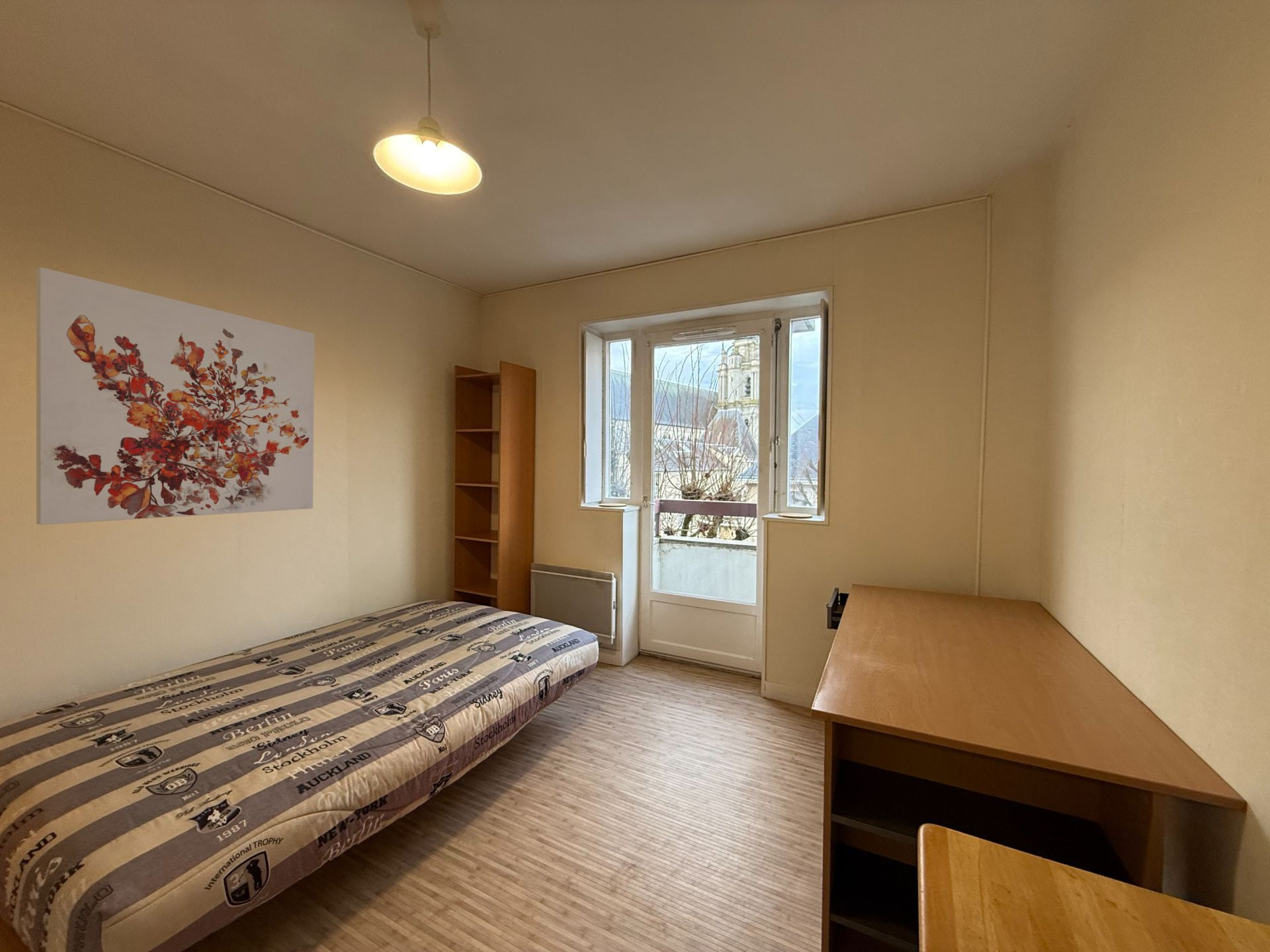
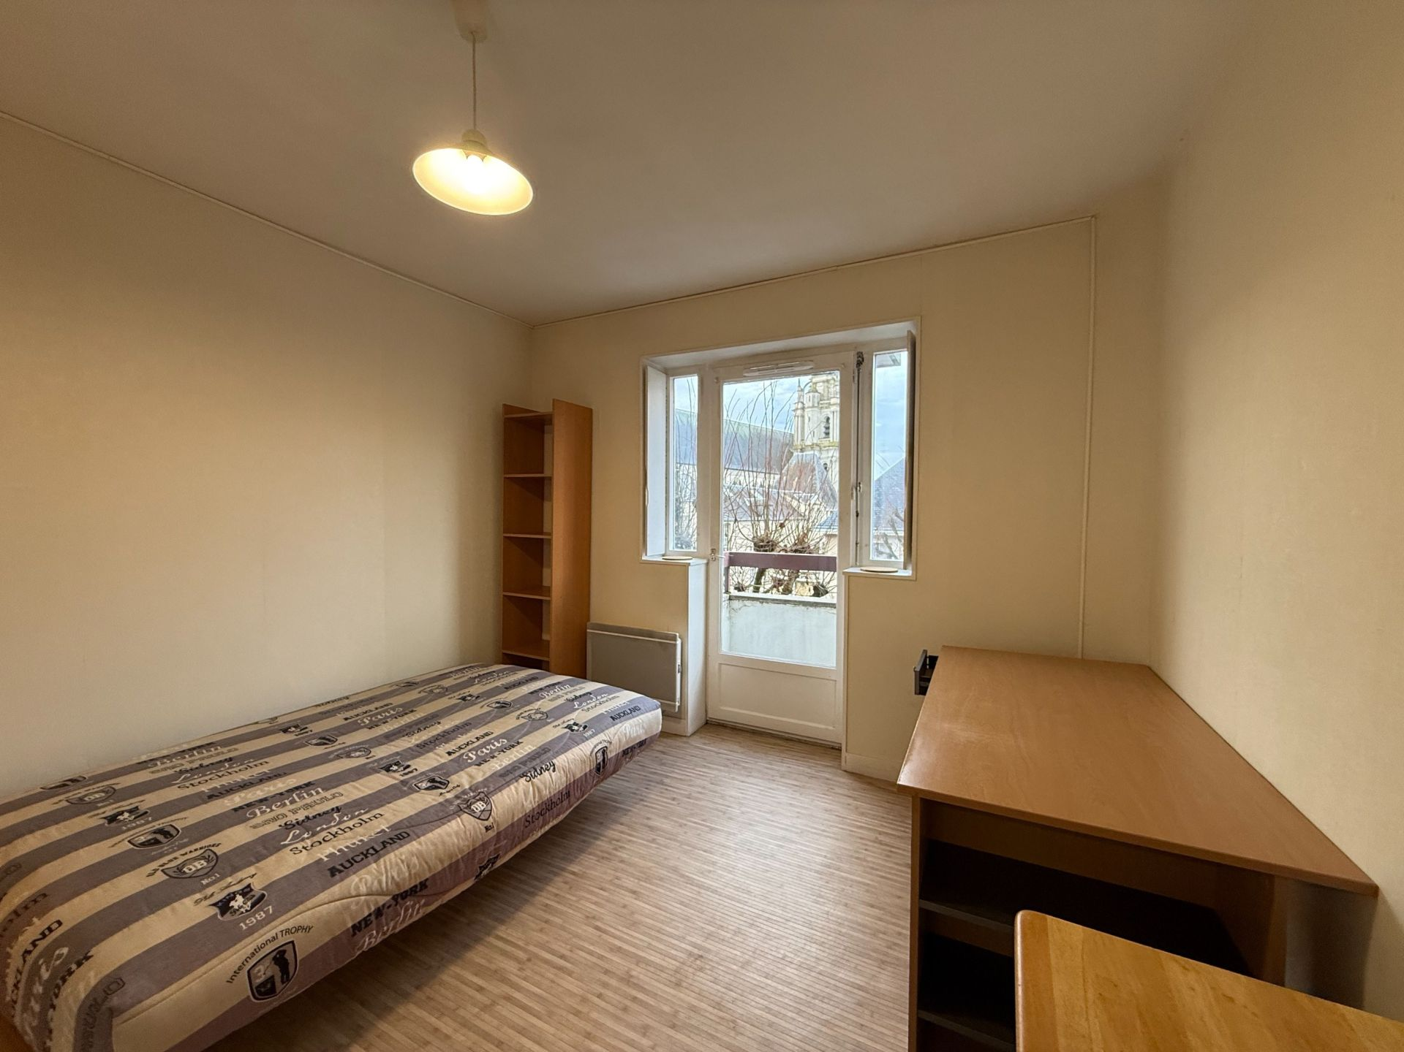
- wall art [36,266,315,526]
